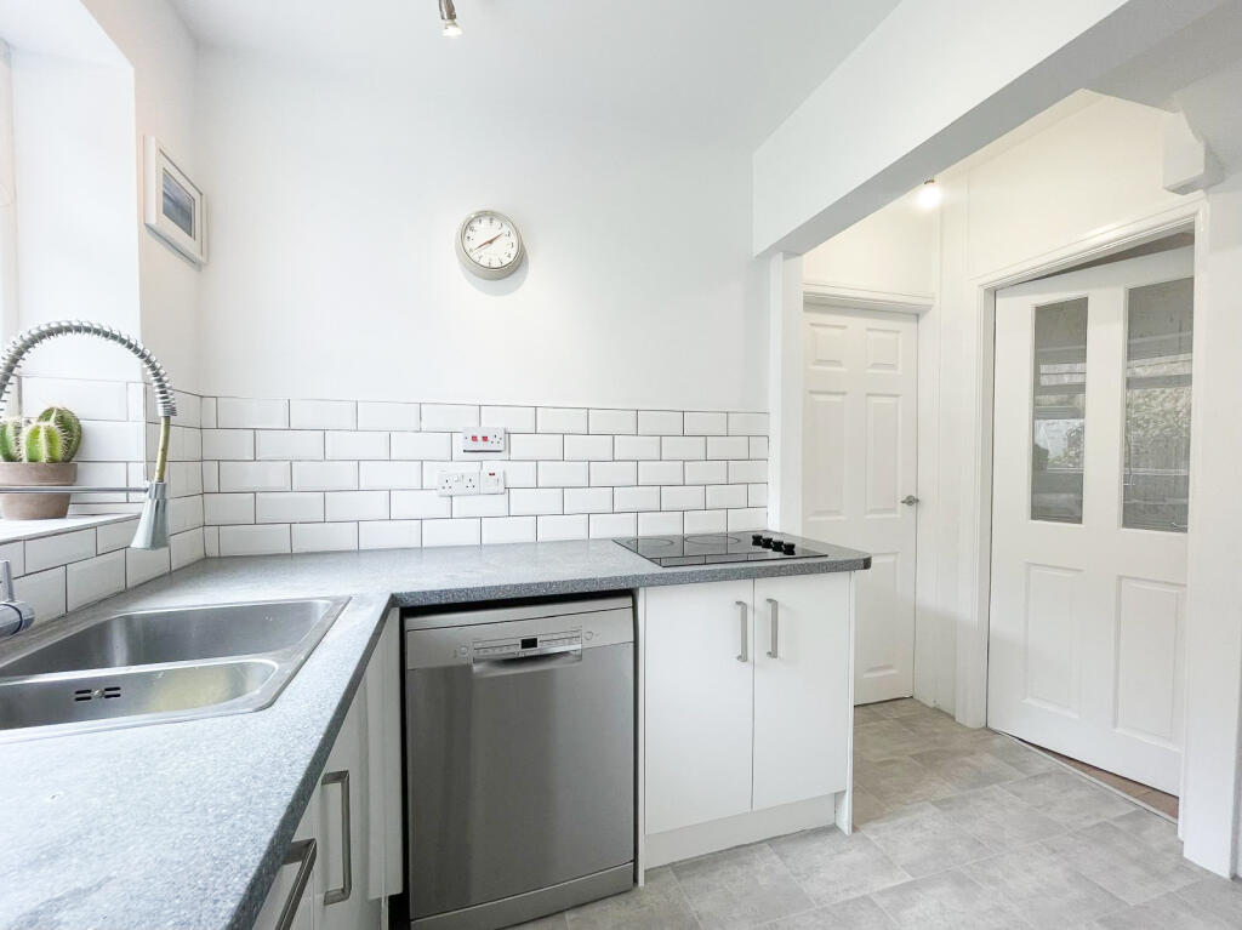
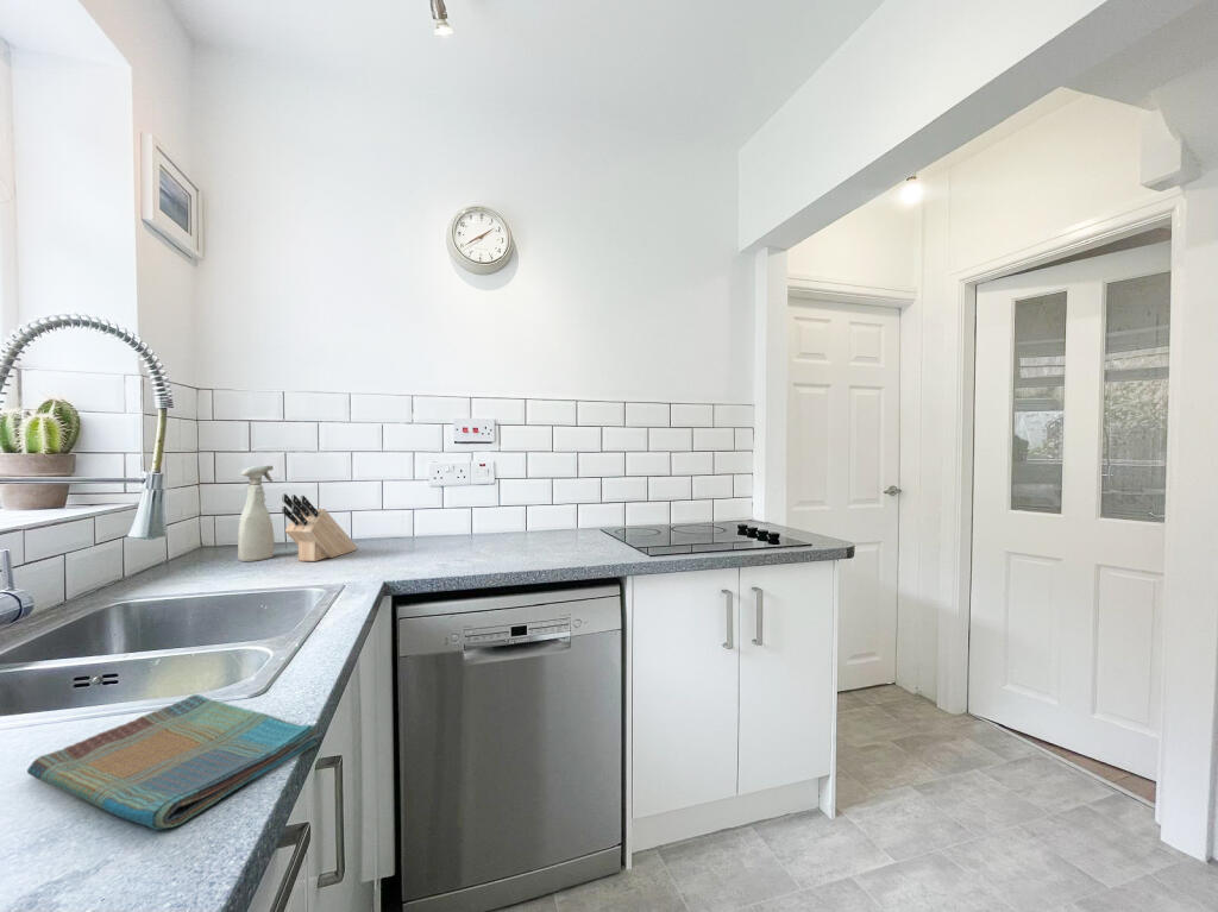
+ spray bottle [237,465,276,562]
+ knife block [281,492,358,562]
+ dish towel [26,693,322,831]
